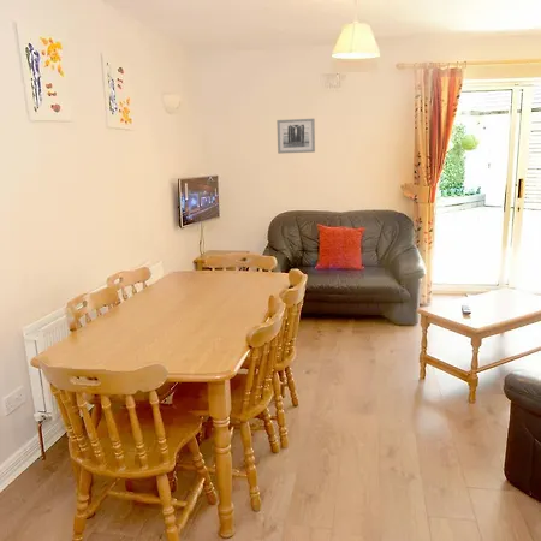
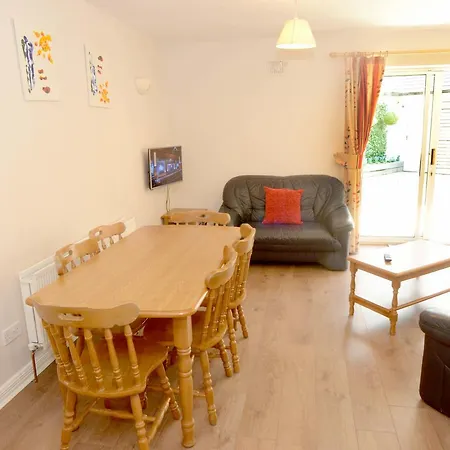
- wall art [275,118,316,155]
